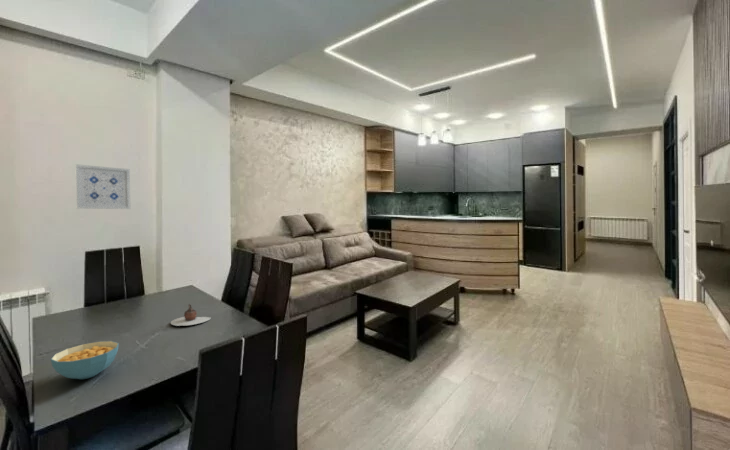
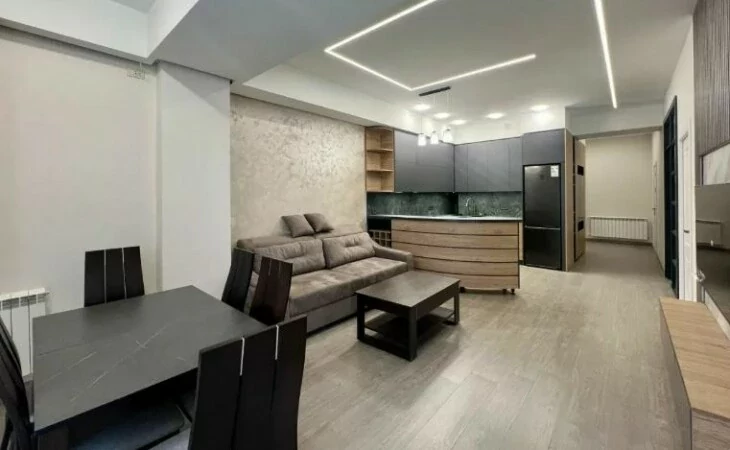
- wall art [74,163,131,210]
- cereal bowl [50,340,120,380]
- teapot [170,303,212,327]
